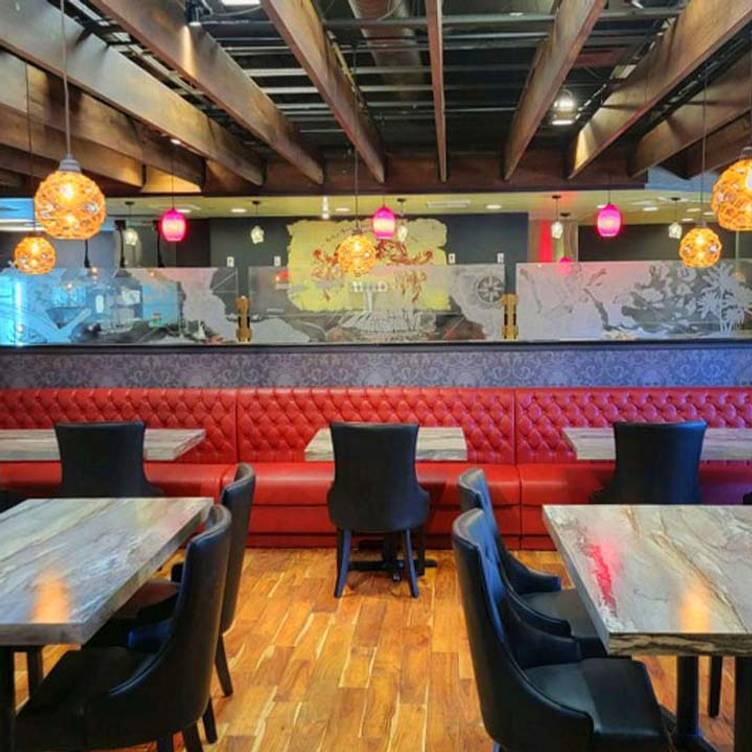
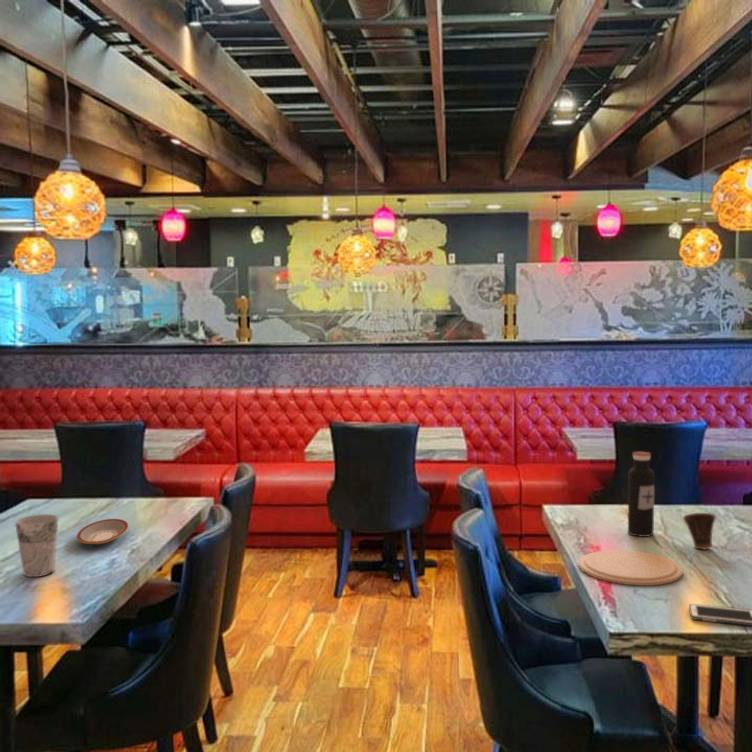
+ water bottle [627,451,655,538]
+ plate [578,549,684,587]
+ cup [682,512,717,550]
+ cup [14,513,59,578]
+ cell phone [688,603,752,627]
+ plate [76,518,129,546]
